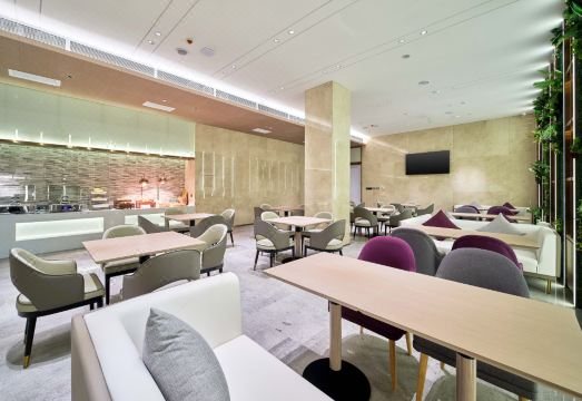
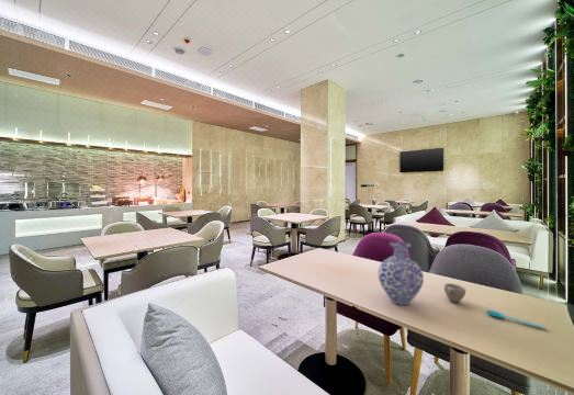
+ spoon [485,309,547,330]
+ vase [376,241,425,306]
+ cup [443,282,466,303]
